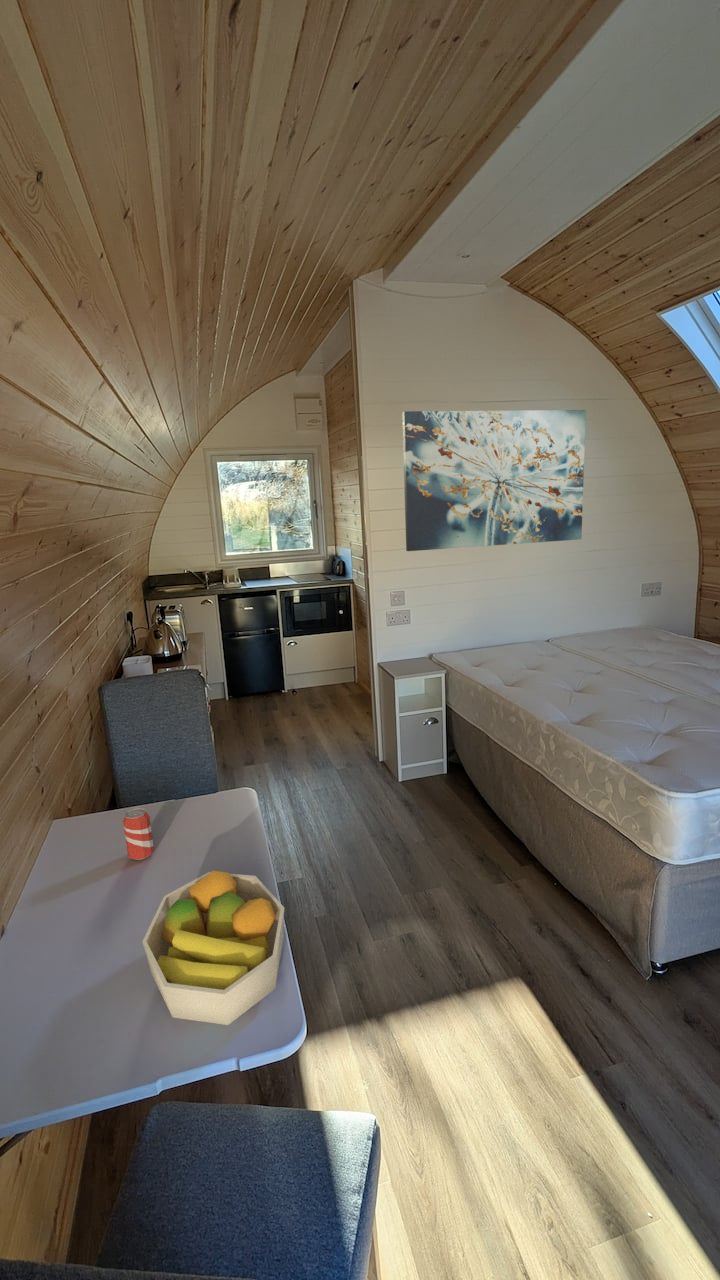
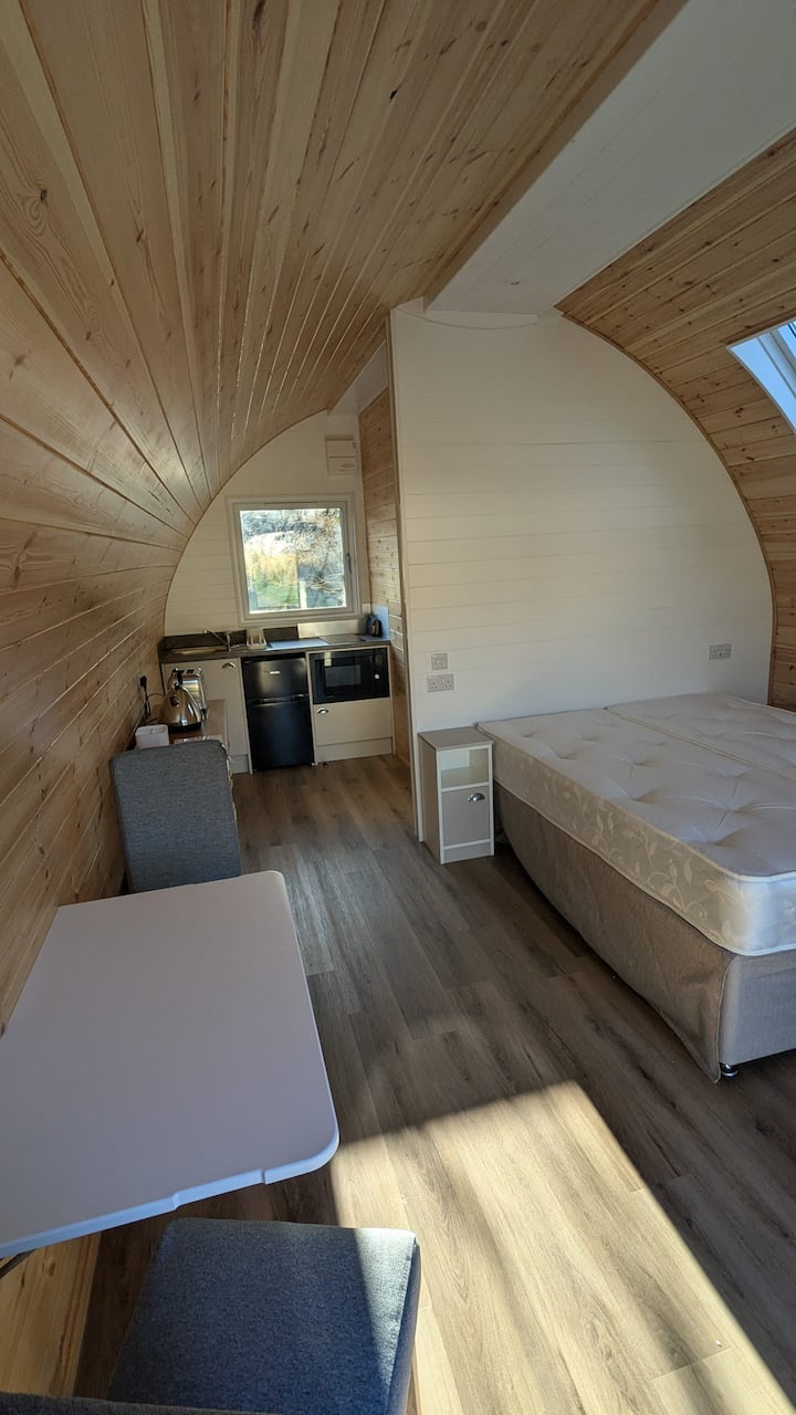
- beverage can [122,807,155,861]
- wall art [401,409,587,552]
- fruit bowl [141,870,285,1026]
